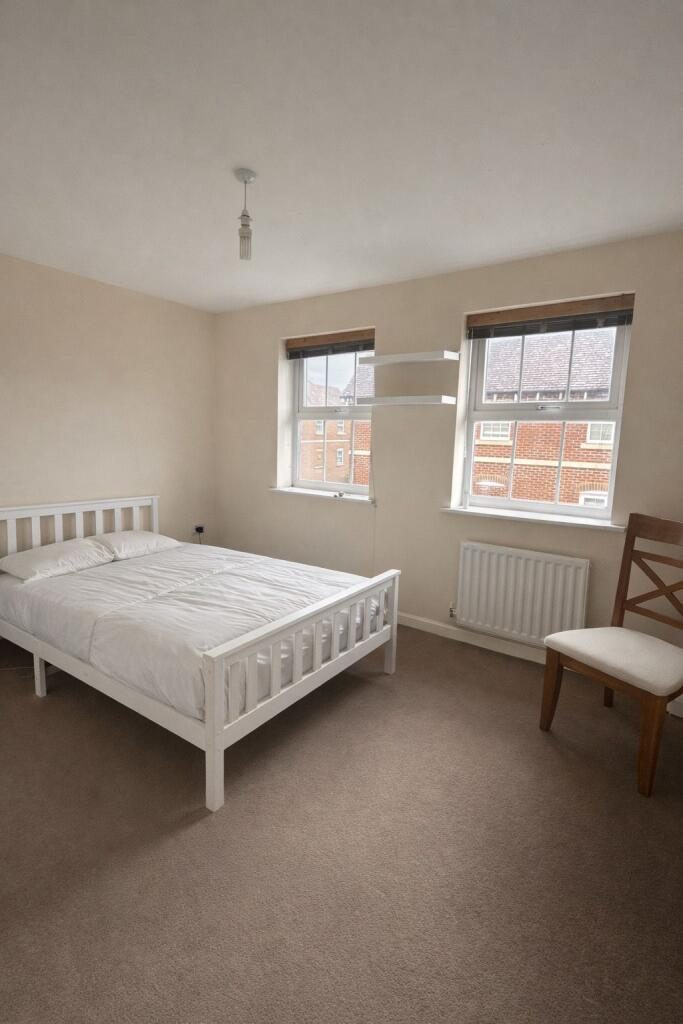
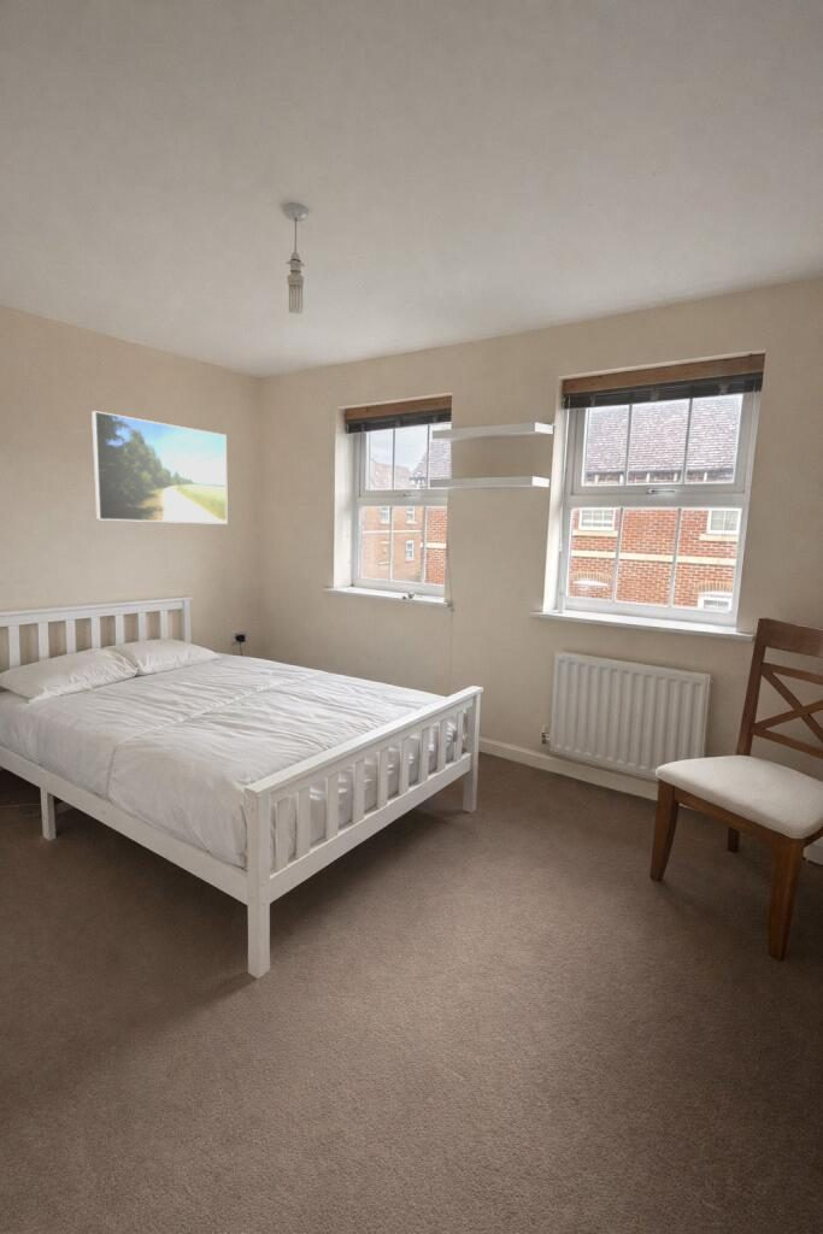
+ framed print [90,410,229,525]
